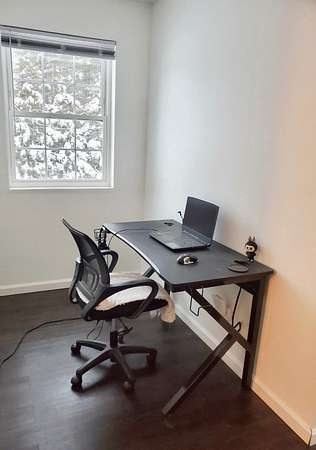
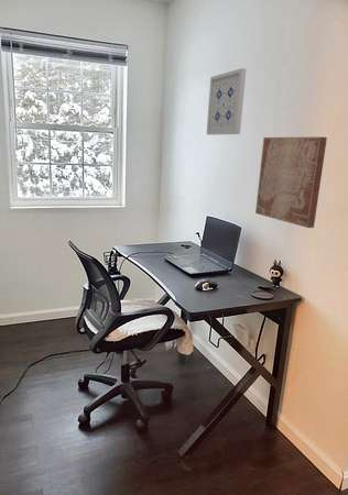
+ wall art [206,67,247,136]
+ wall art [254,136,328,229]
